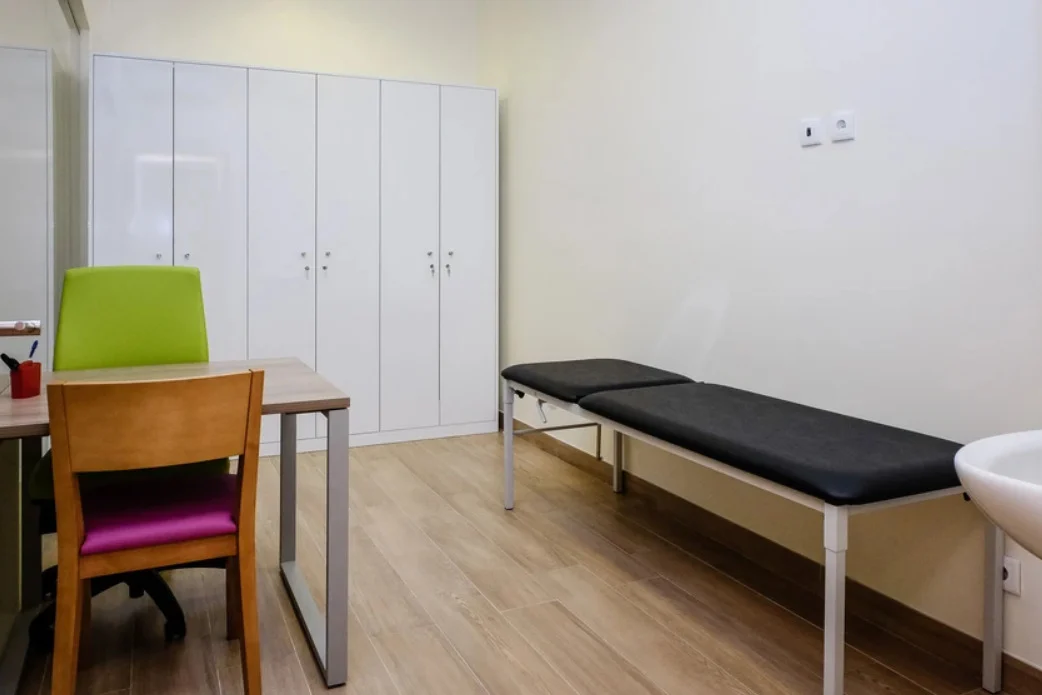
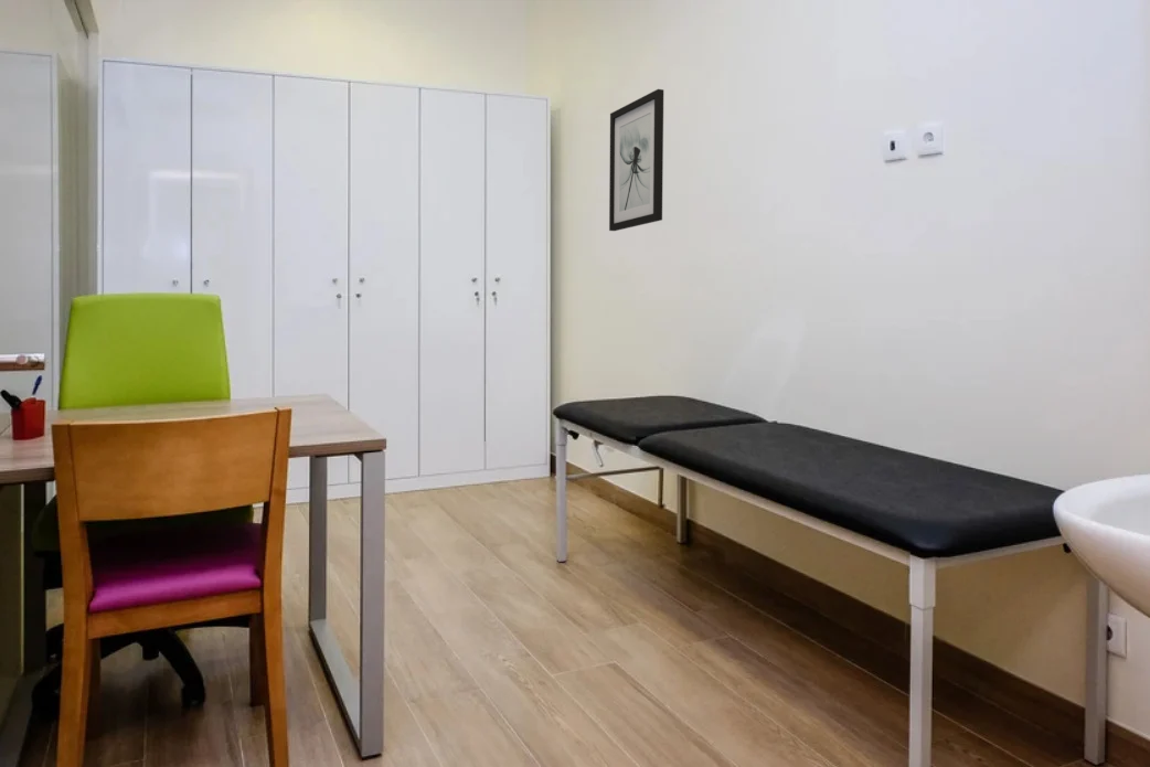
+ wall art [608,88,664,232]
